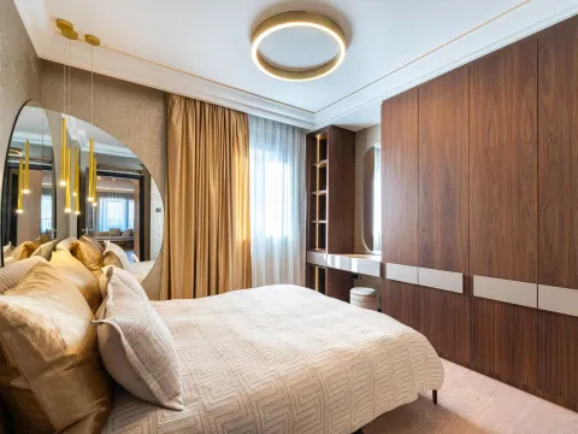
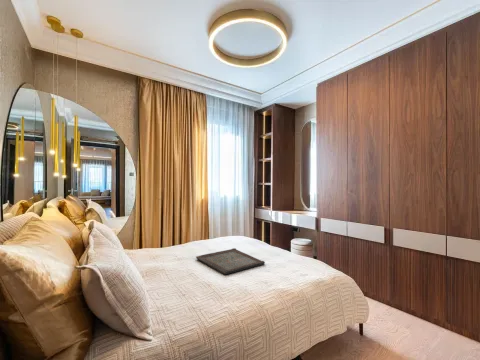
+ serving tray [195,247,266,275]
